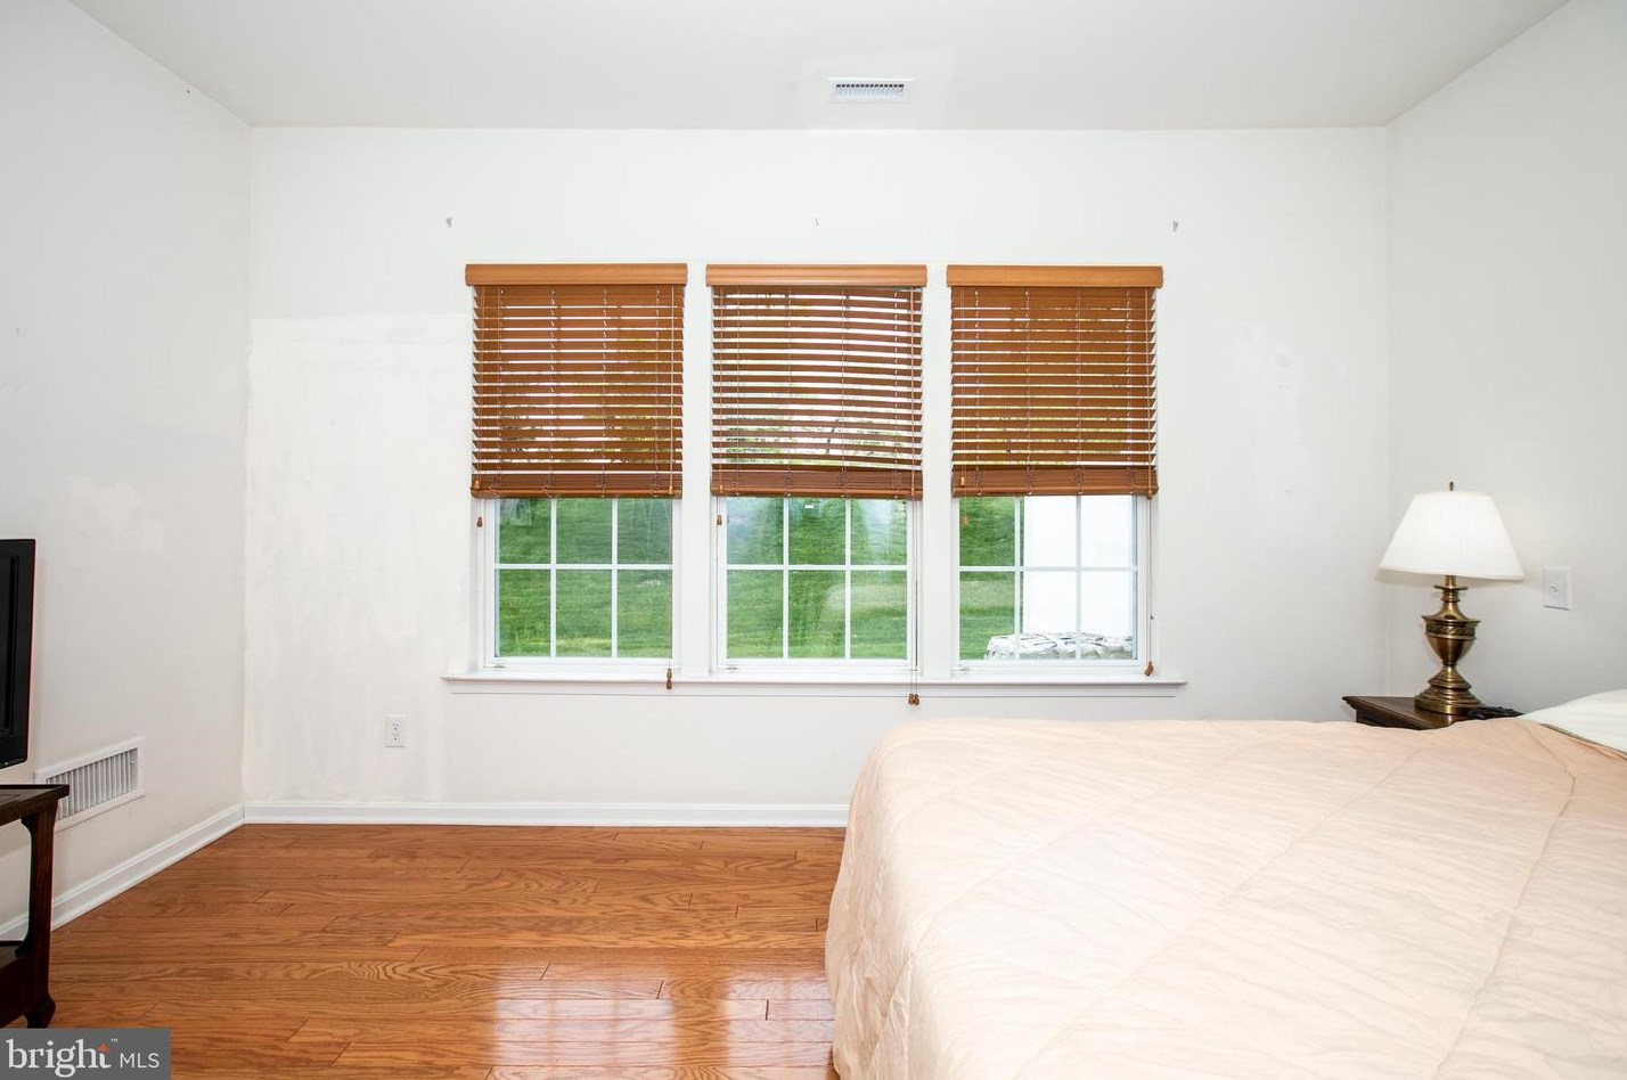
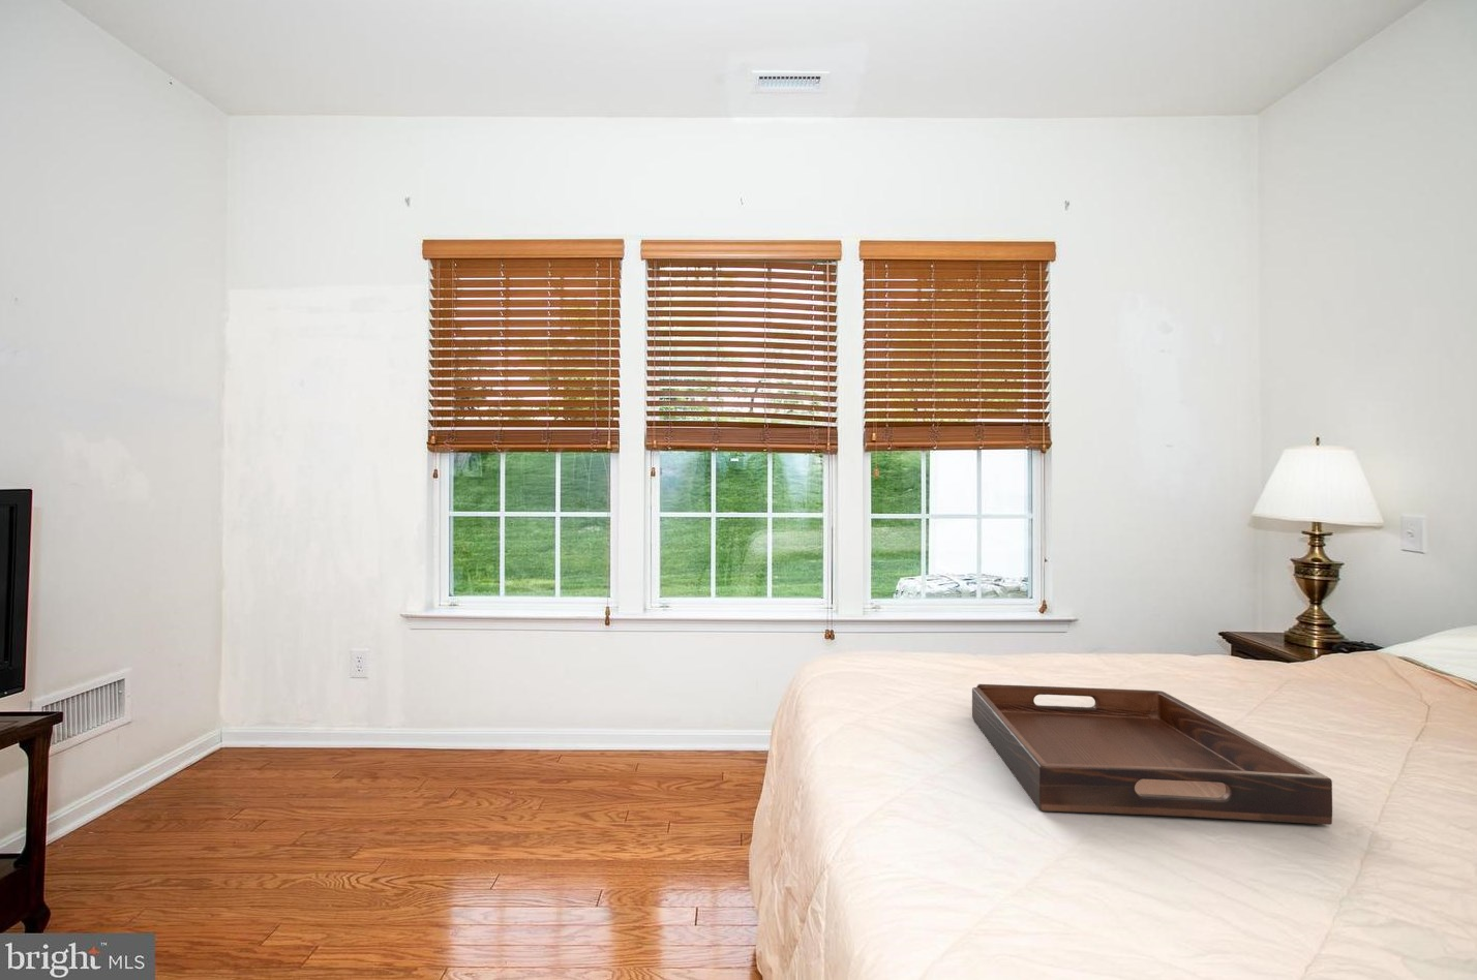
+ serving tray [972,684,1334,826]
